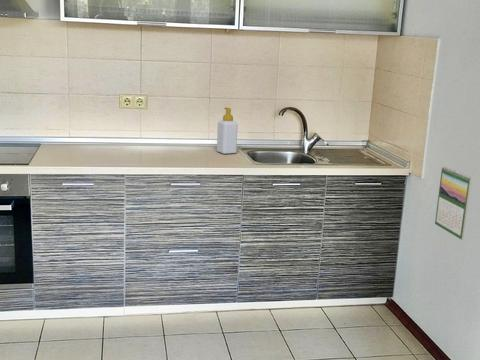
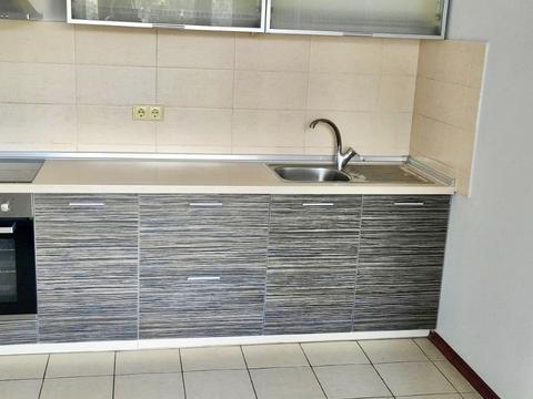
- soap bottle [216,106,239,155]
- calendar [434,165,472,241]
